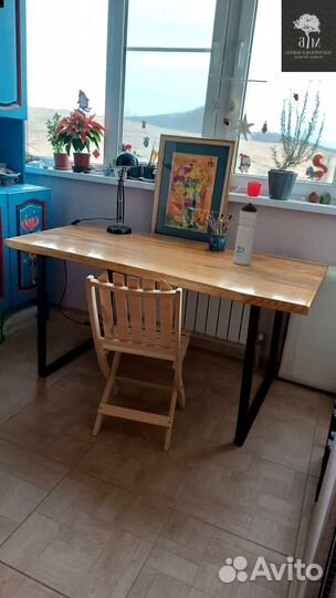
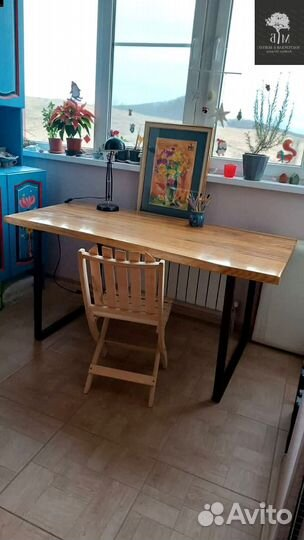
- water bottle [232,202,259,266]
